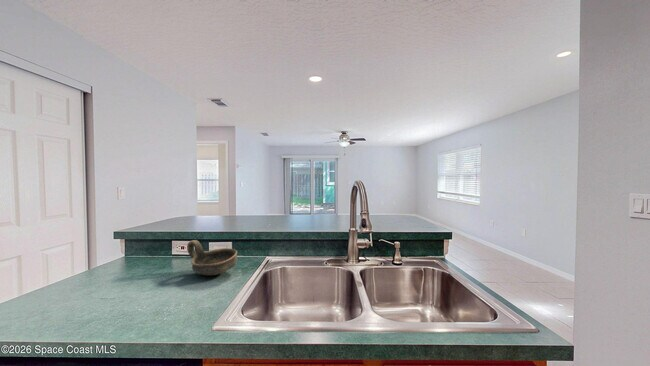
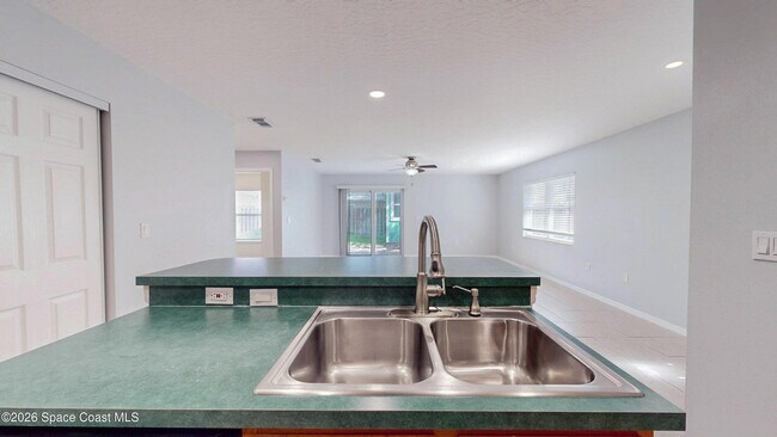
- oil lamp [186,239,238,276]
